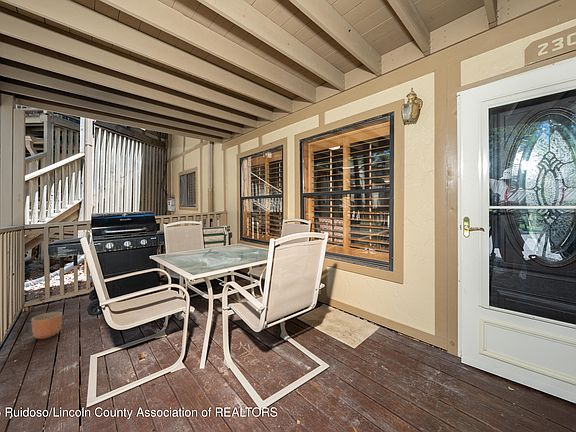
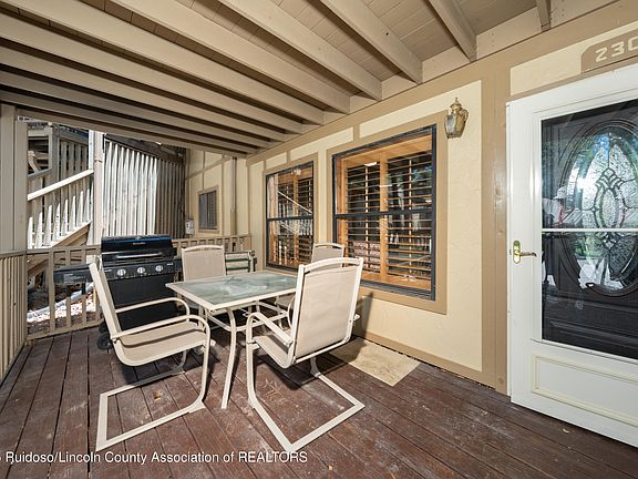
- planter [31,311,63,340]
